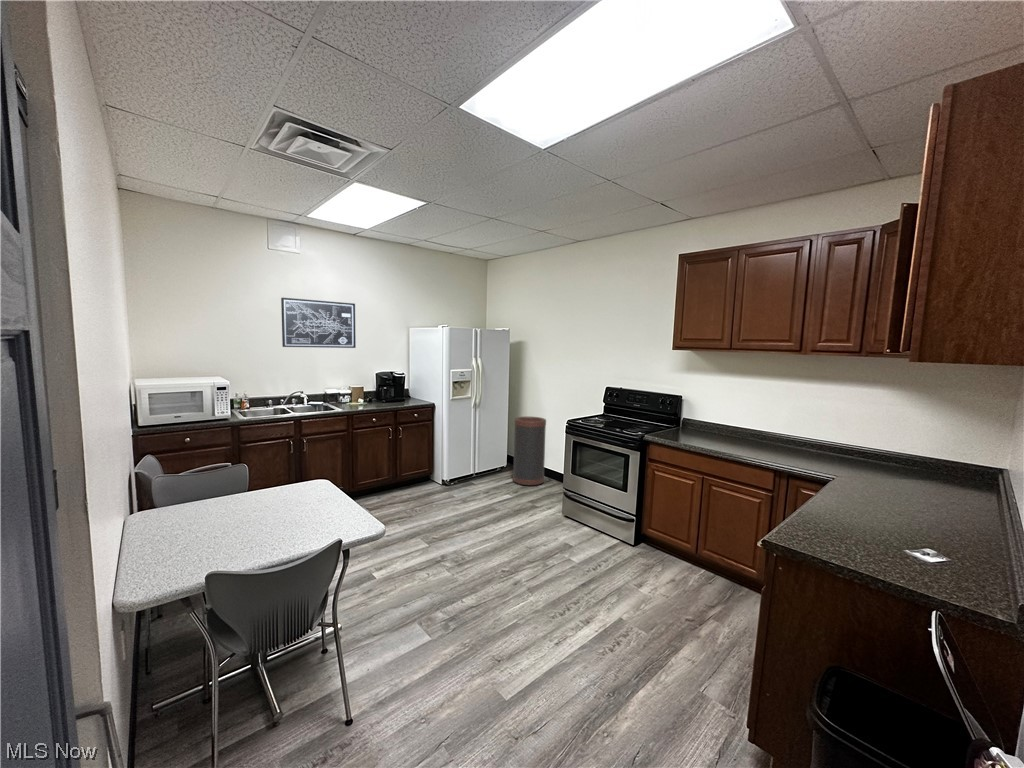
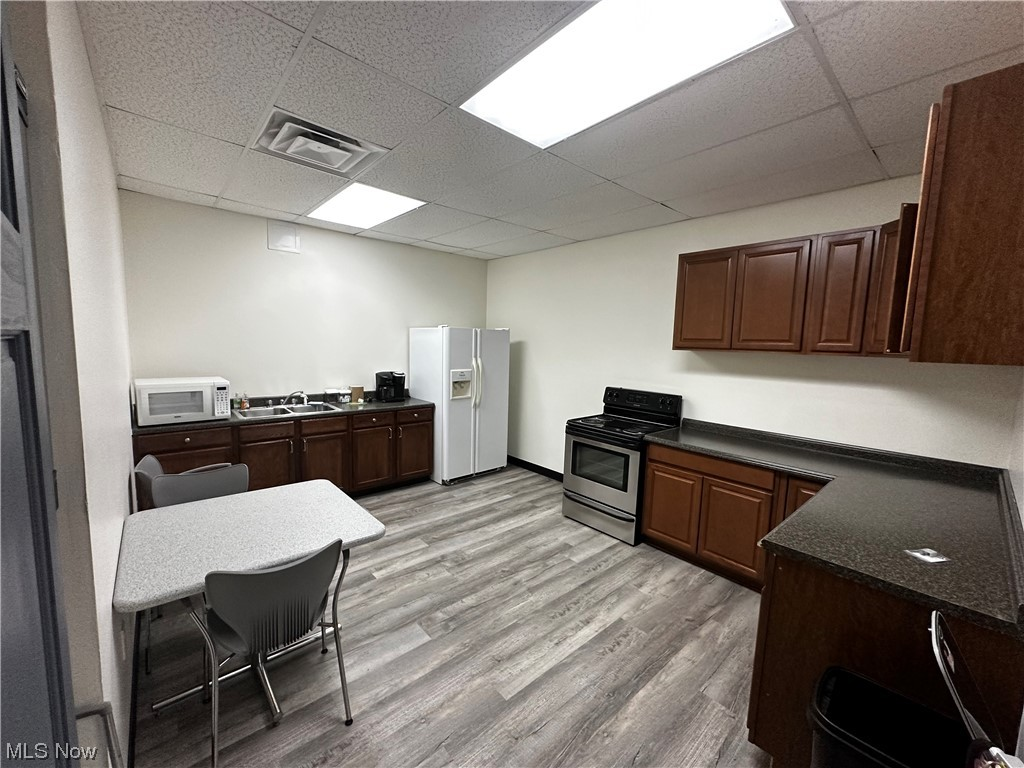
- wall art [280,297,357,349]
- trash can [512,416,547,486]
